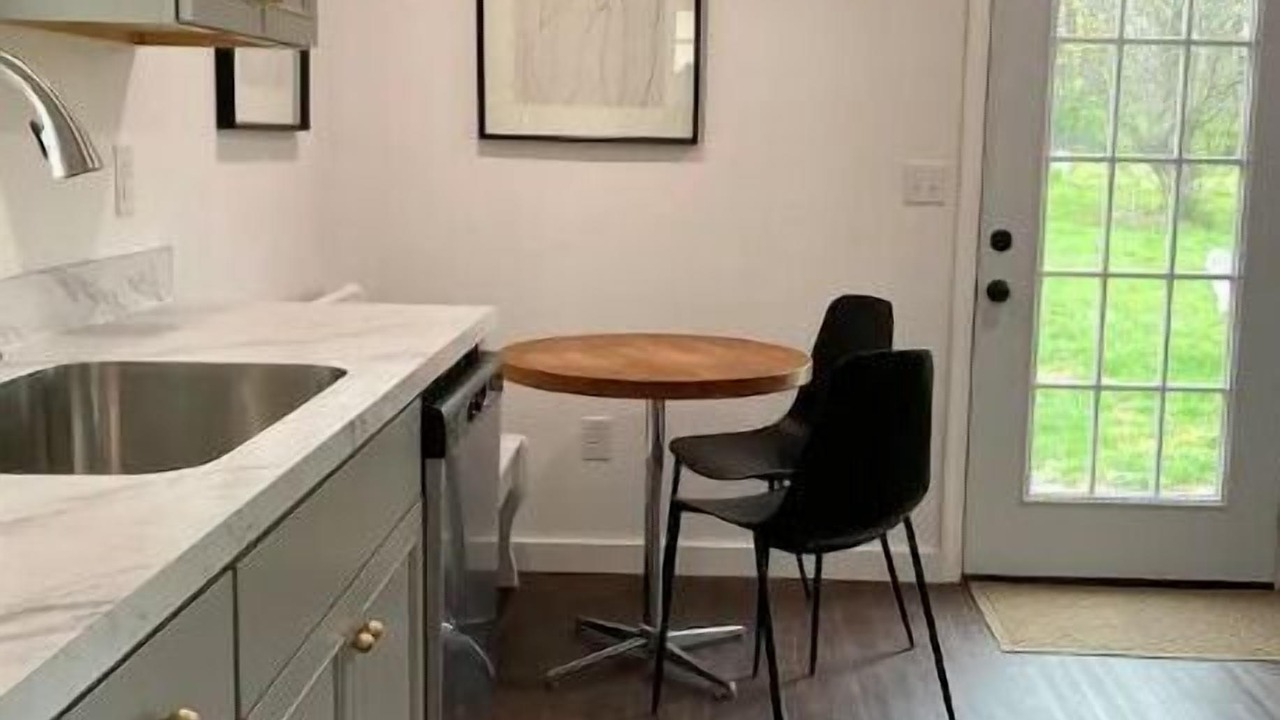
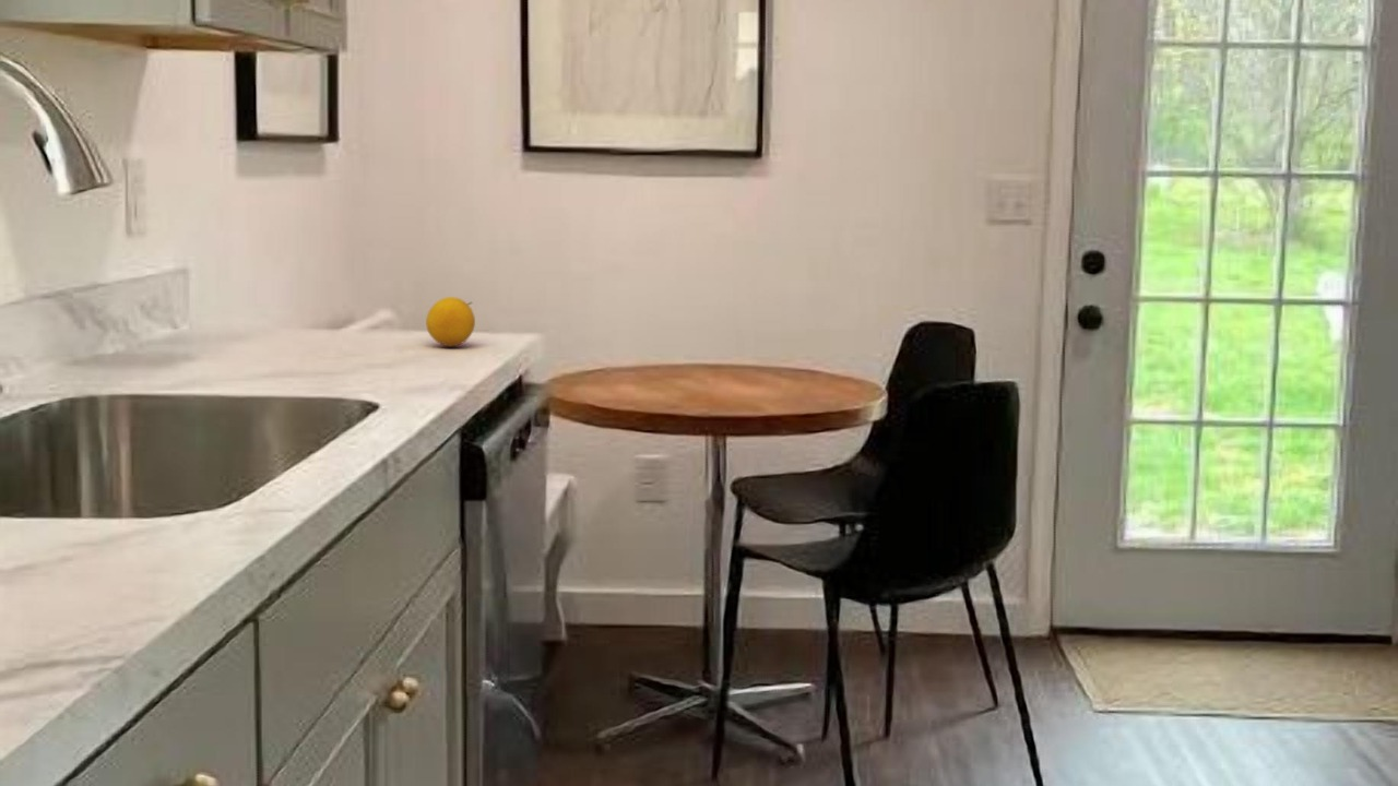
+ fruit [425,296,476,347]
